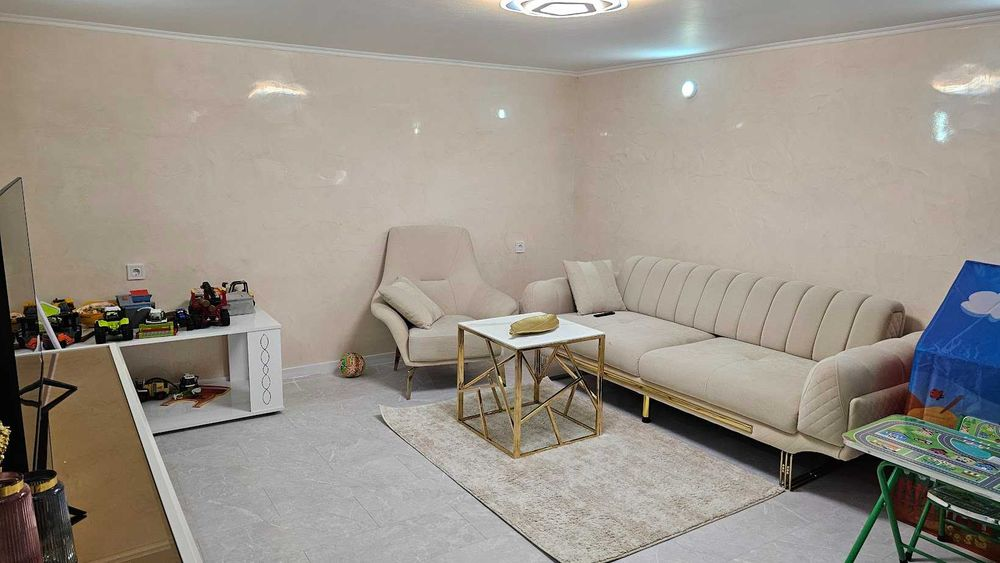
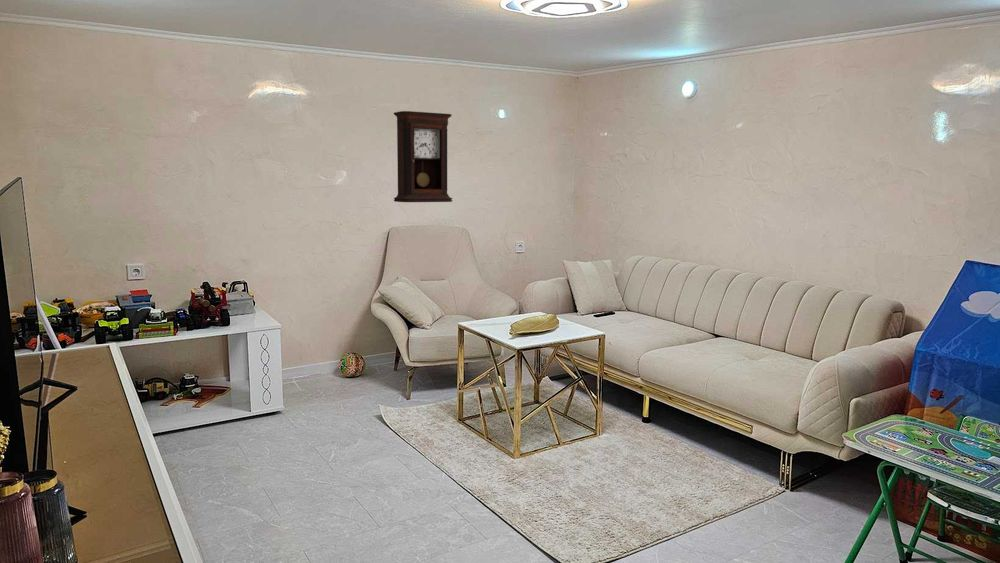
+ pendulum clock [393,110,453,203]
